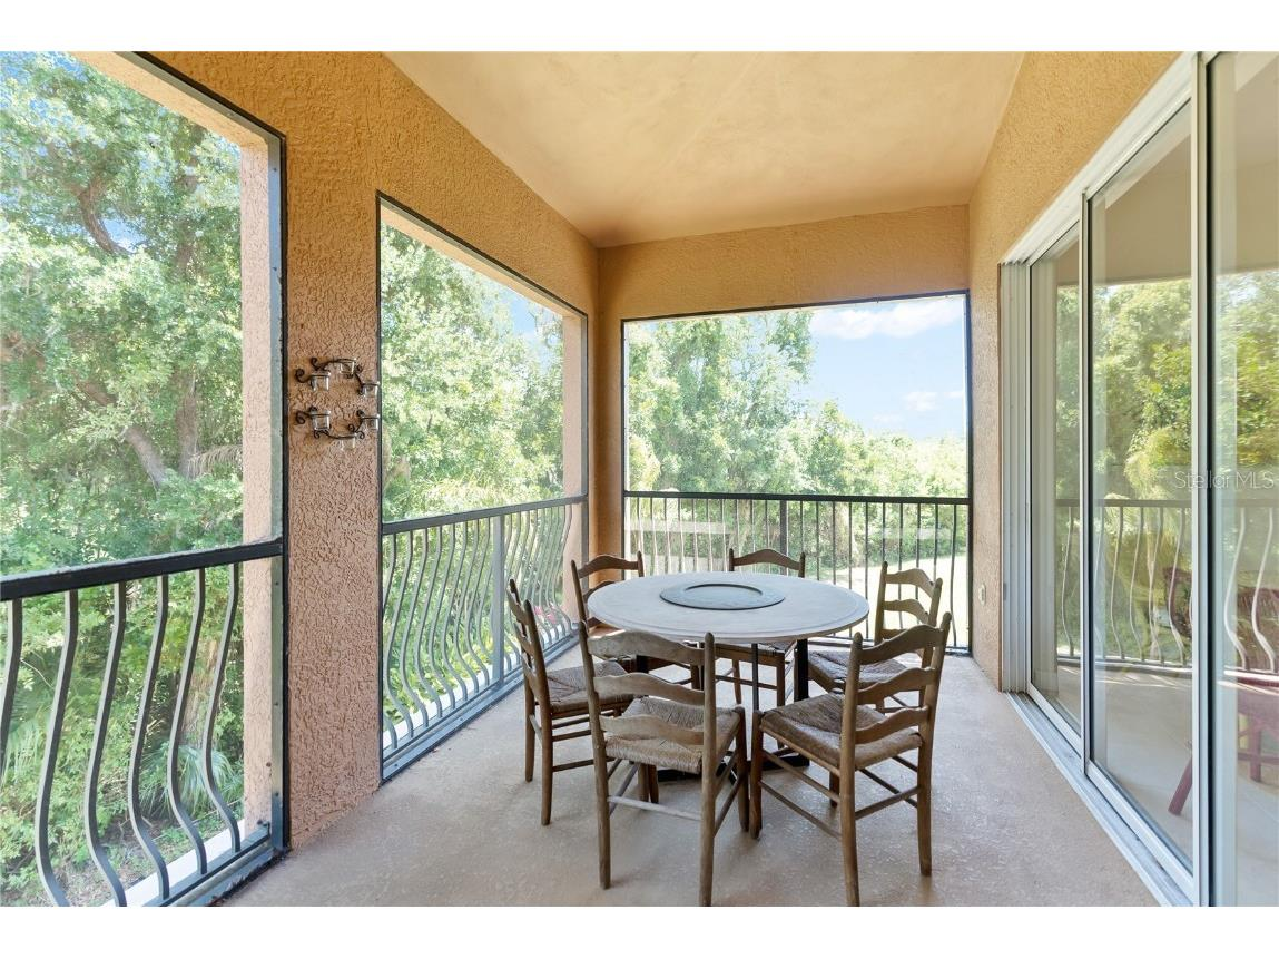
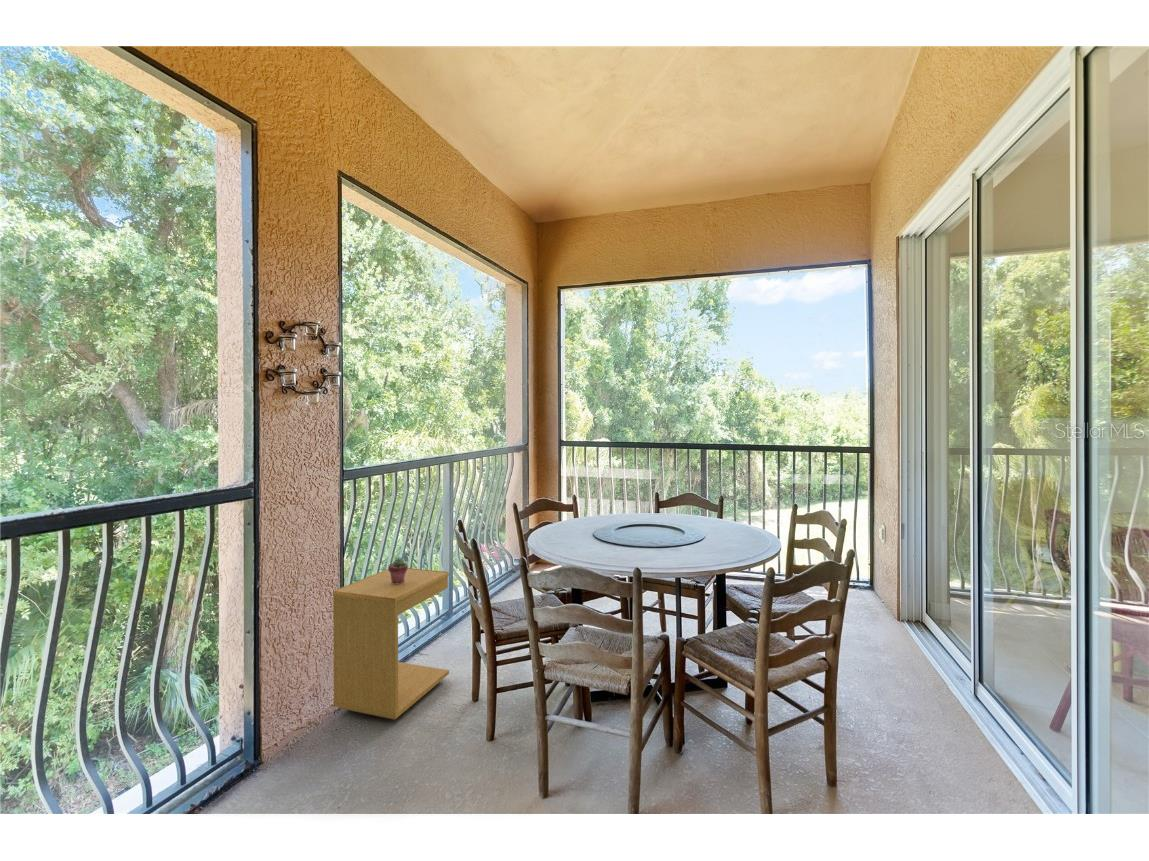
+ potted succulent [387,556,409,584]
+ side table [332,567,450,721]
